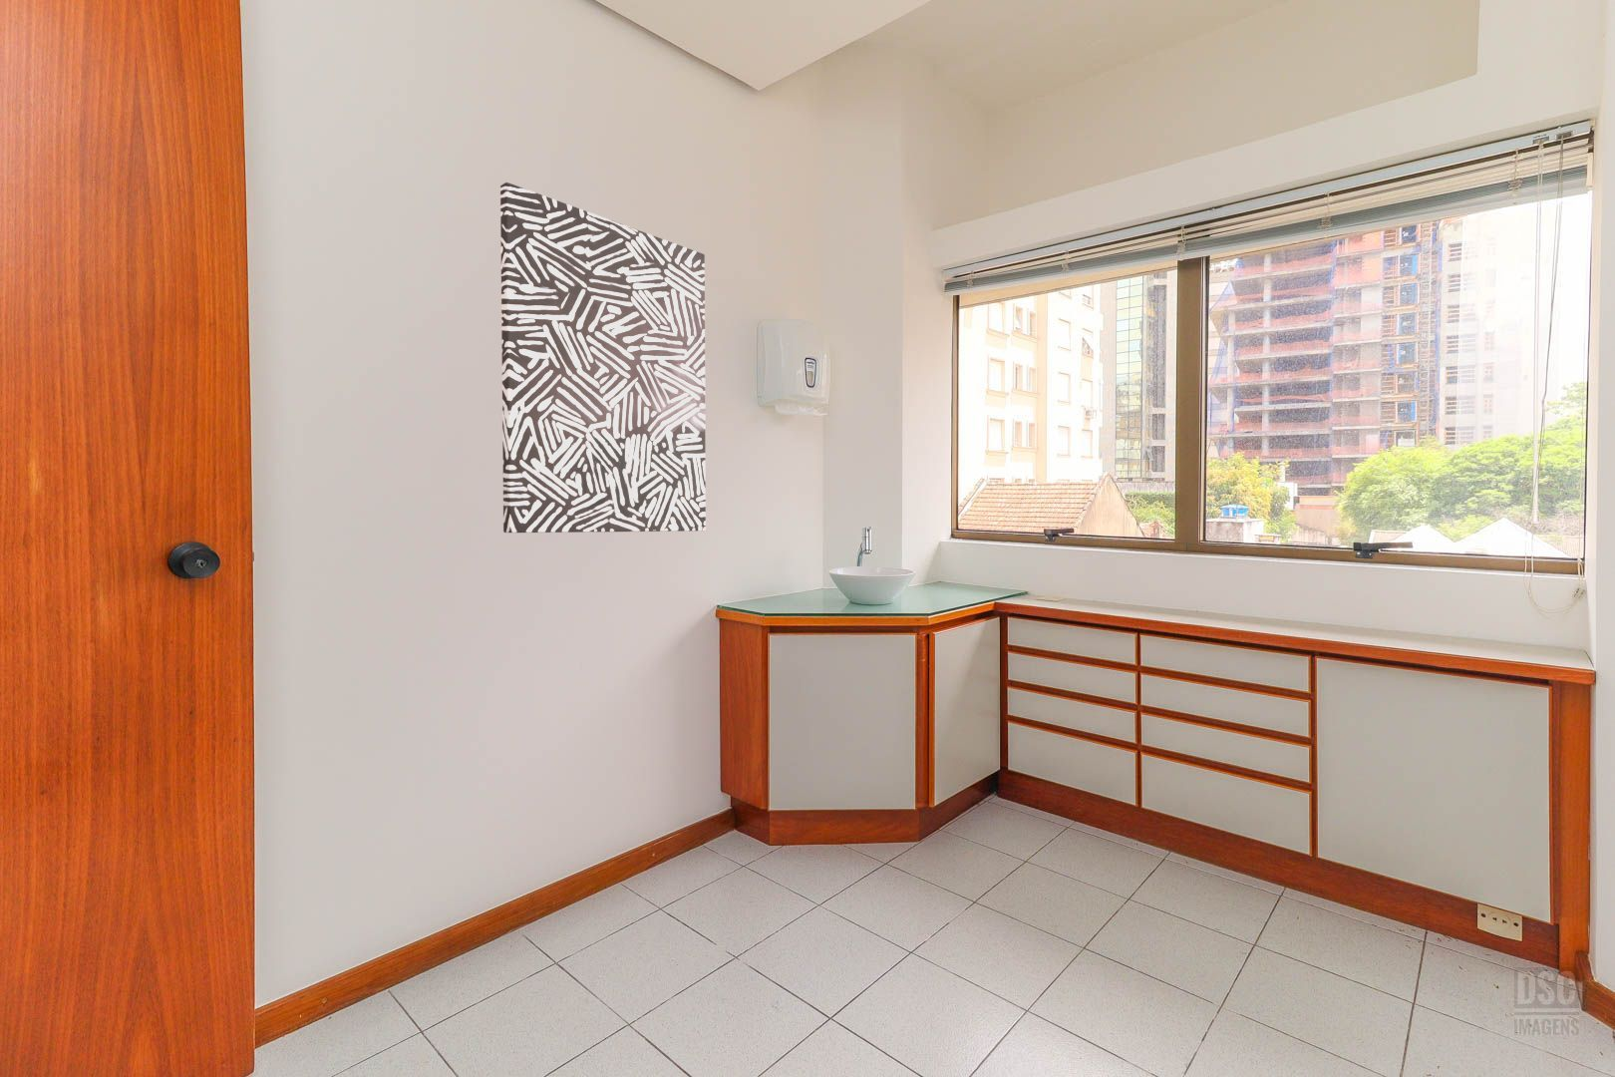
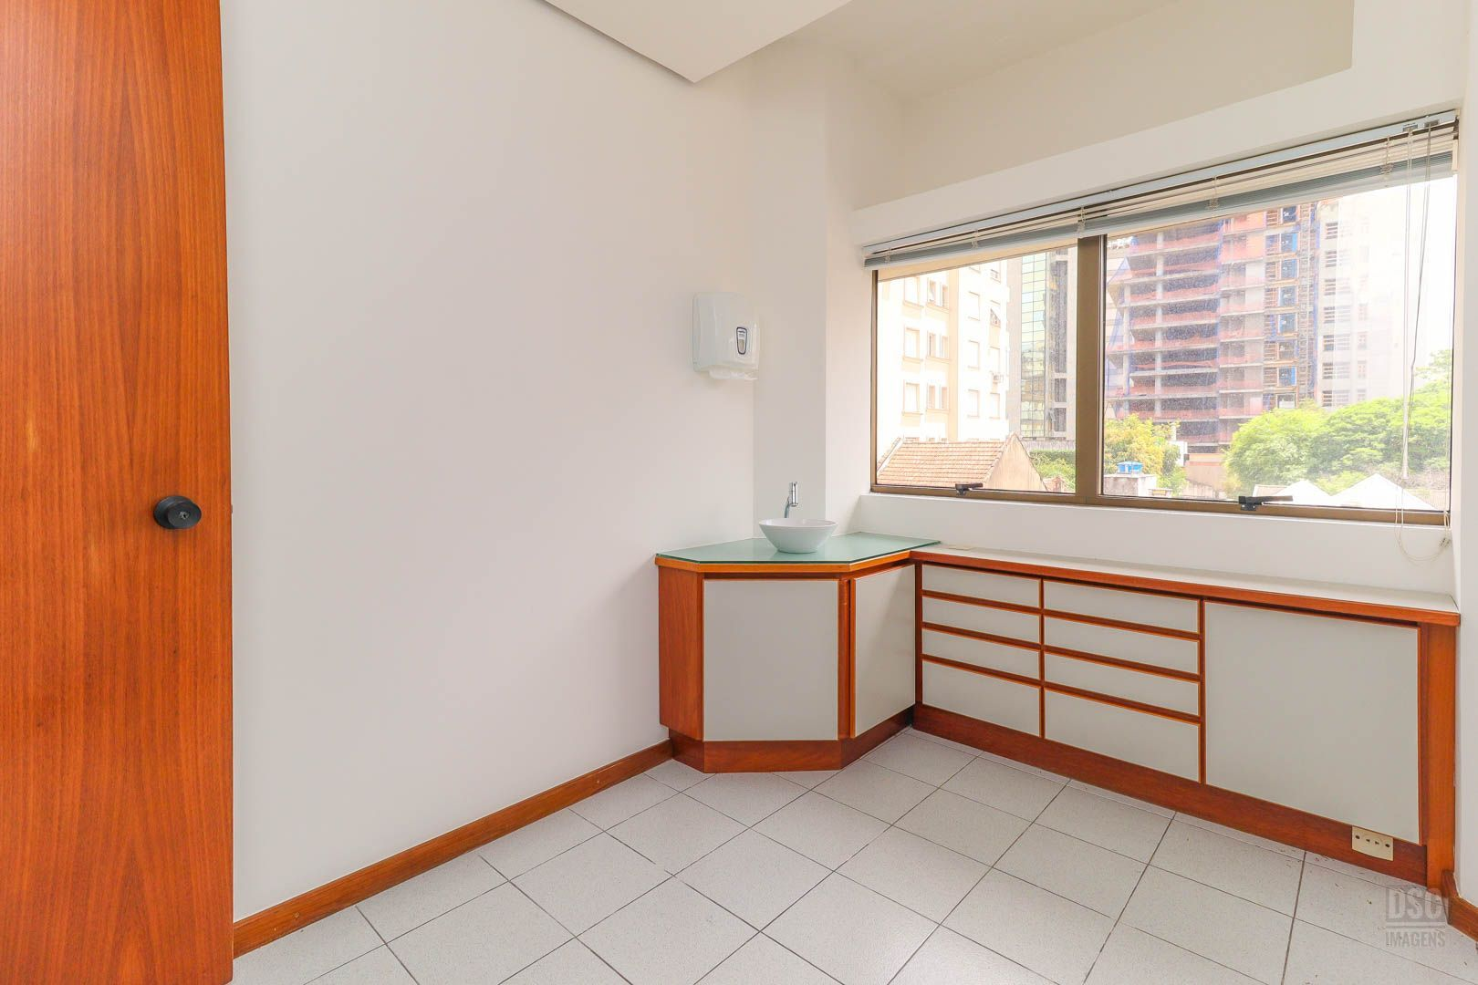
- wall art [500,182,707,534]
